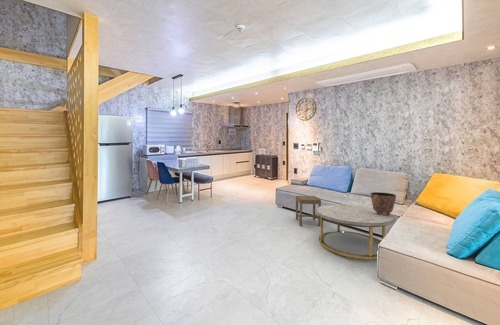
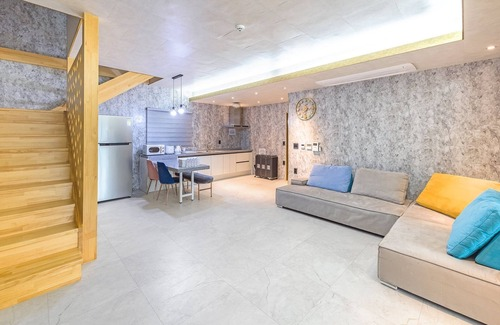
- stool [295,195,322,227]
- ceramic pot [370,191,397,215]
- coffee table [315,204,396,260]
